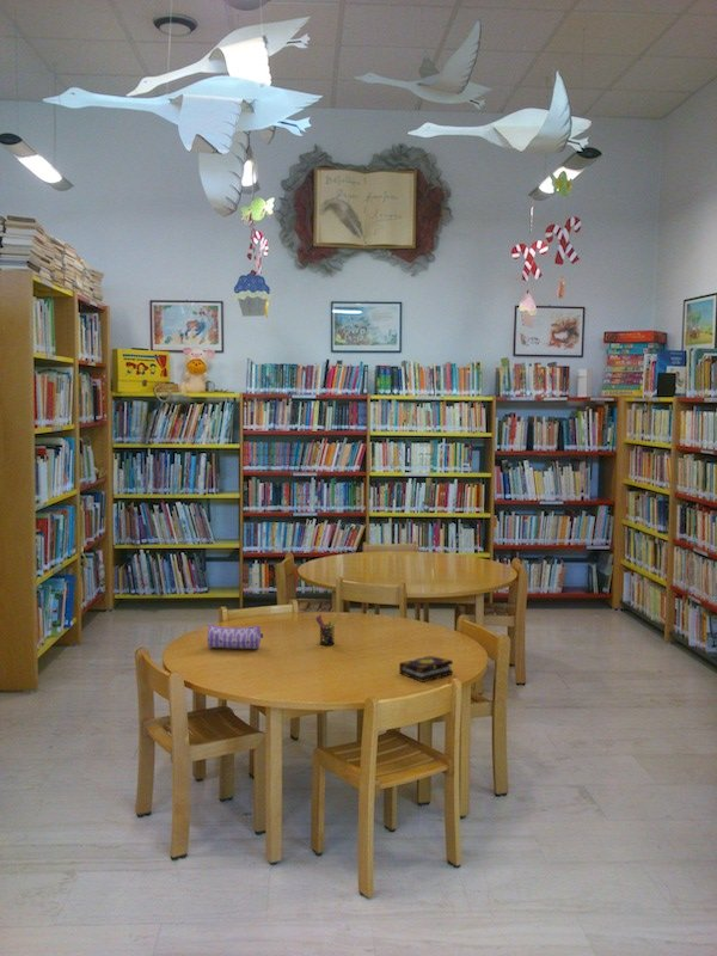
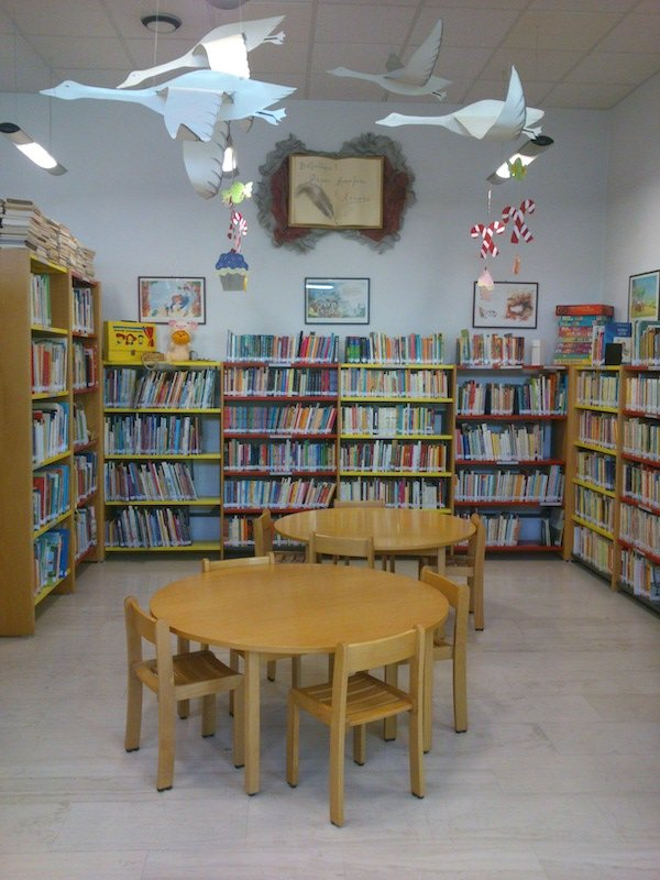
- book [398,655,454,684]
- pen holder [314,613,338,646]
- pencil case [207,623,264,650]
